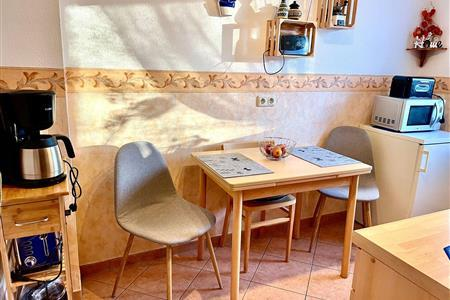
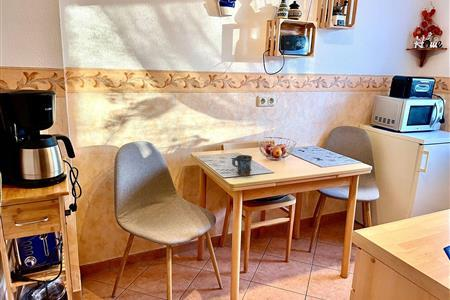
+ mug [231,154,253,177]
